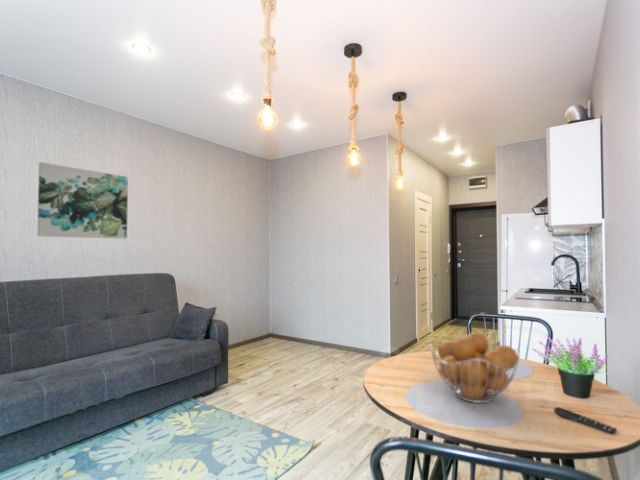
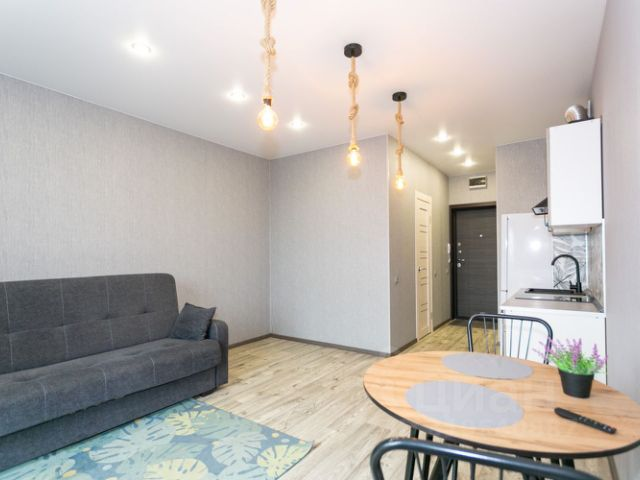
- wall art [37,161,129,240]
- fruit basket [429,331,521,404]
